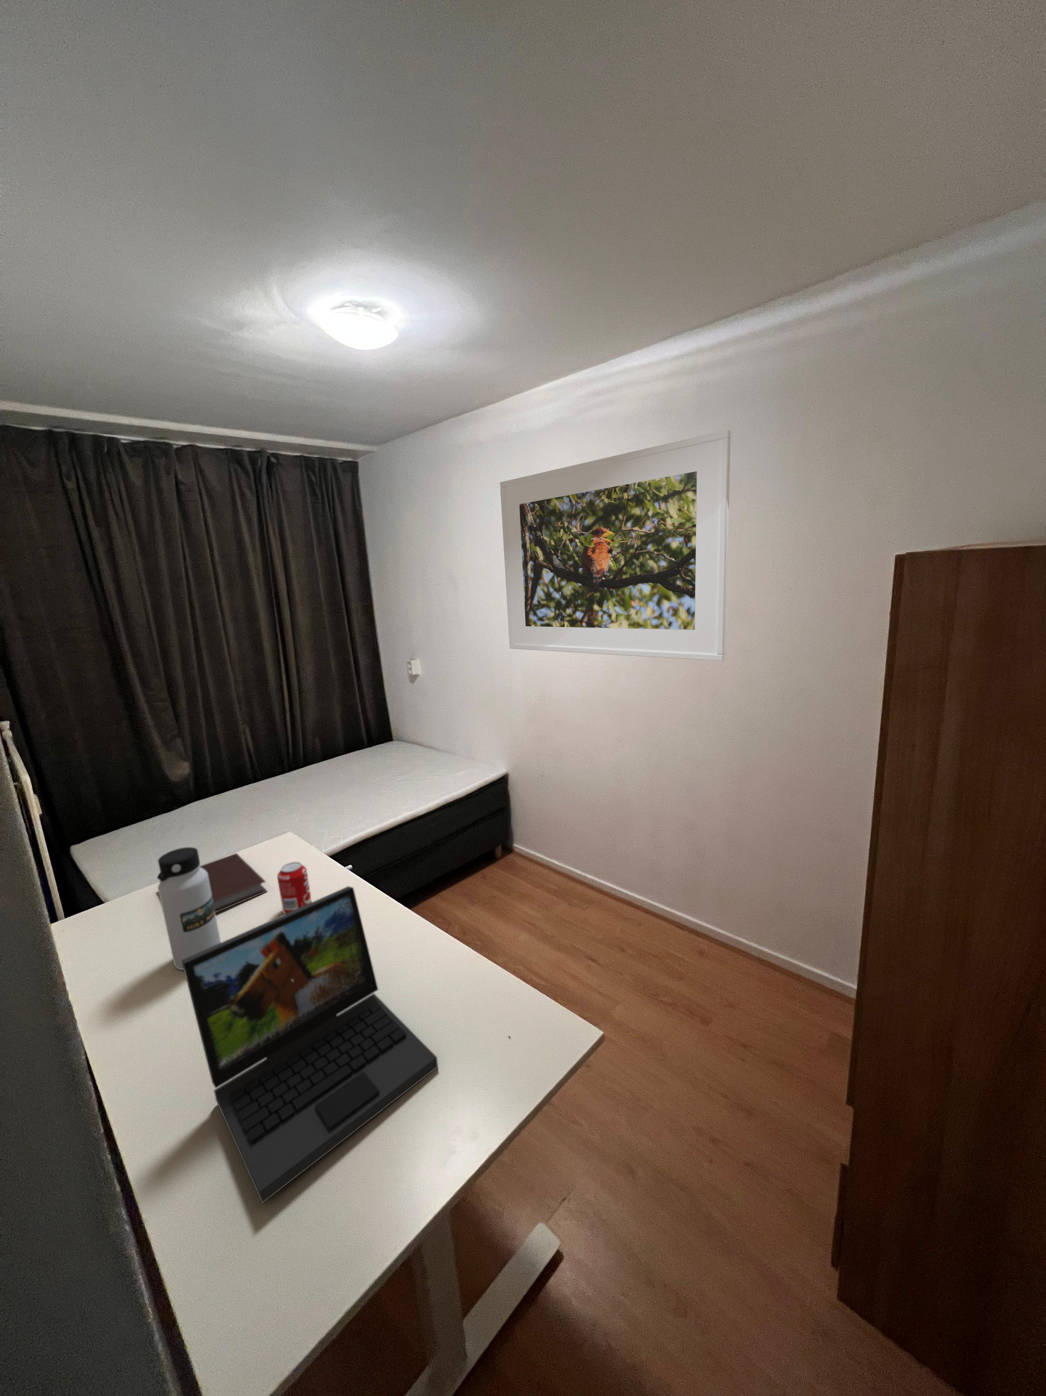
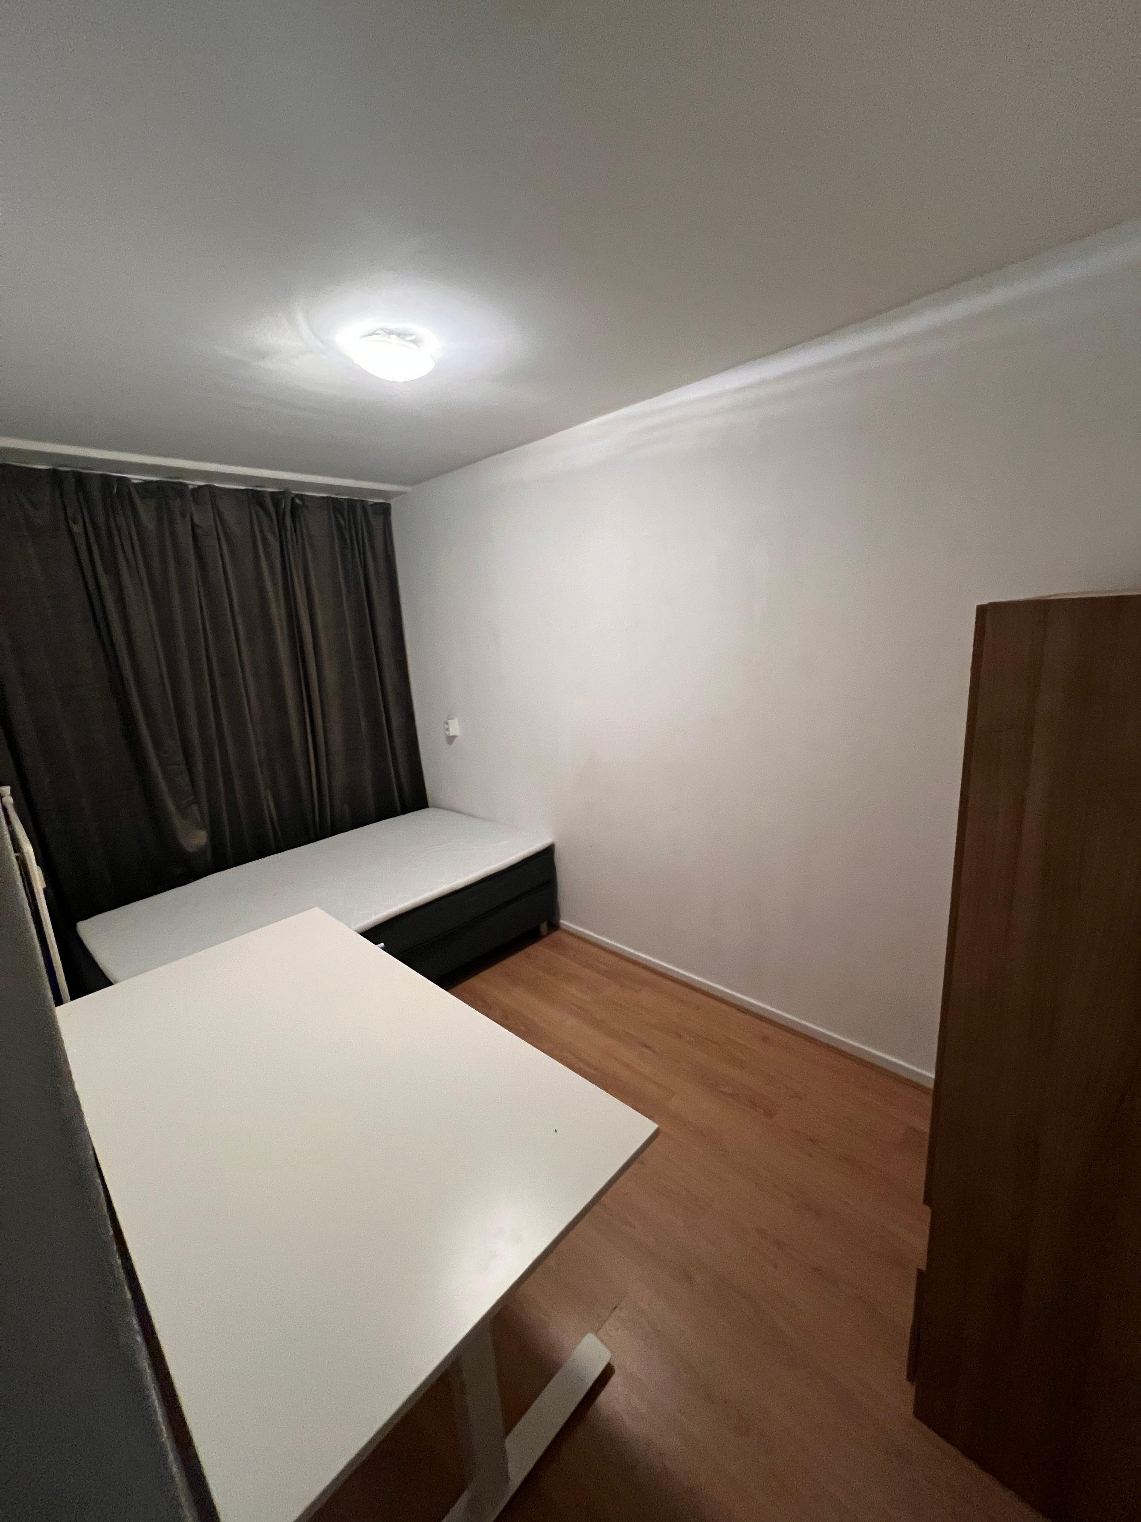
- water bottle [157,846,221,971]
- laptop [181,886,438,1204]
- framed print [500,430,732,662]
- notebook [159,853,268,913]
- beverage can [277,862,312,915]
